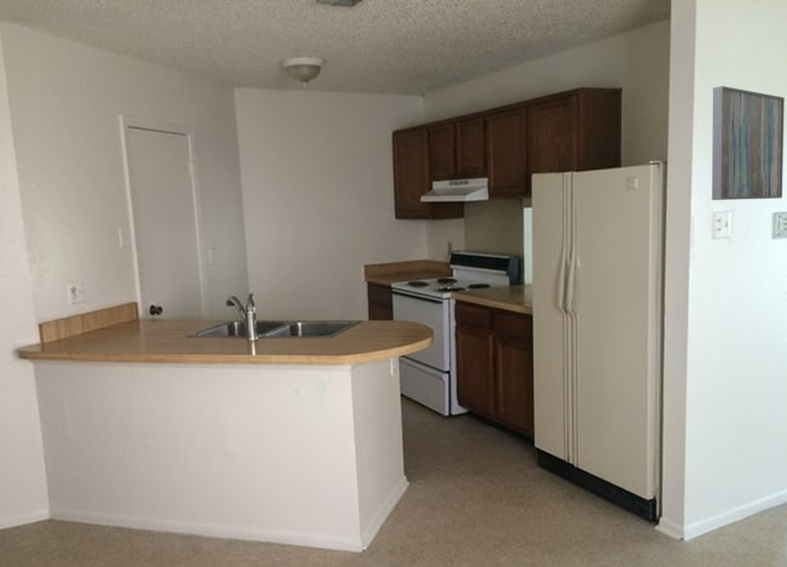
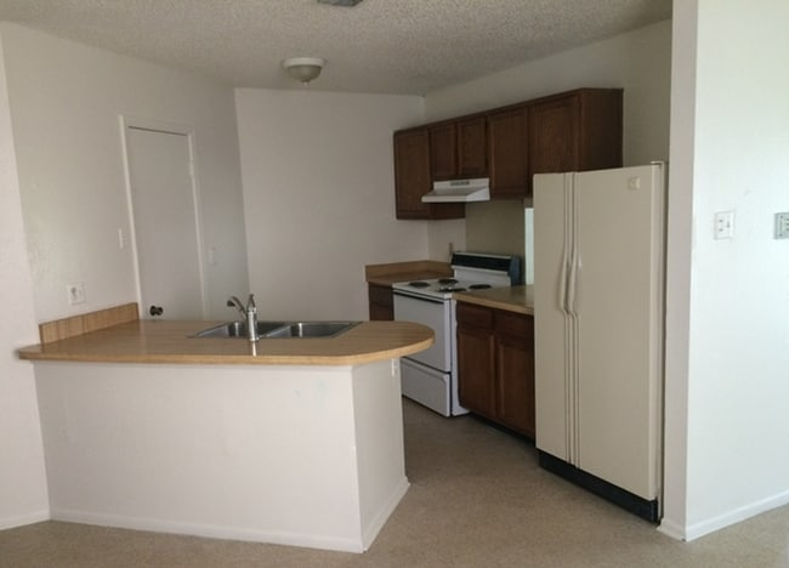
- wall art [711,85,786,201]
